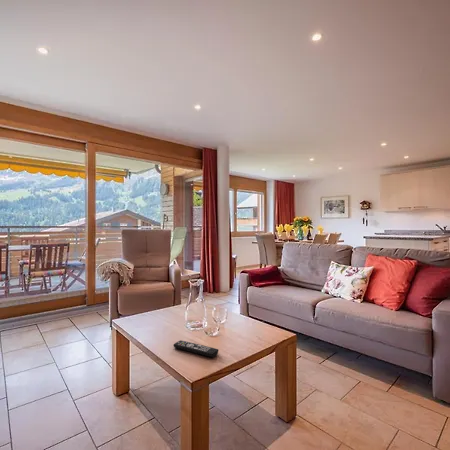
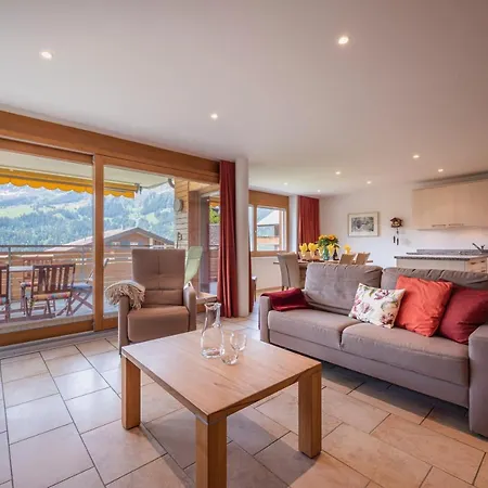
- remote control [172,340,219,358]
